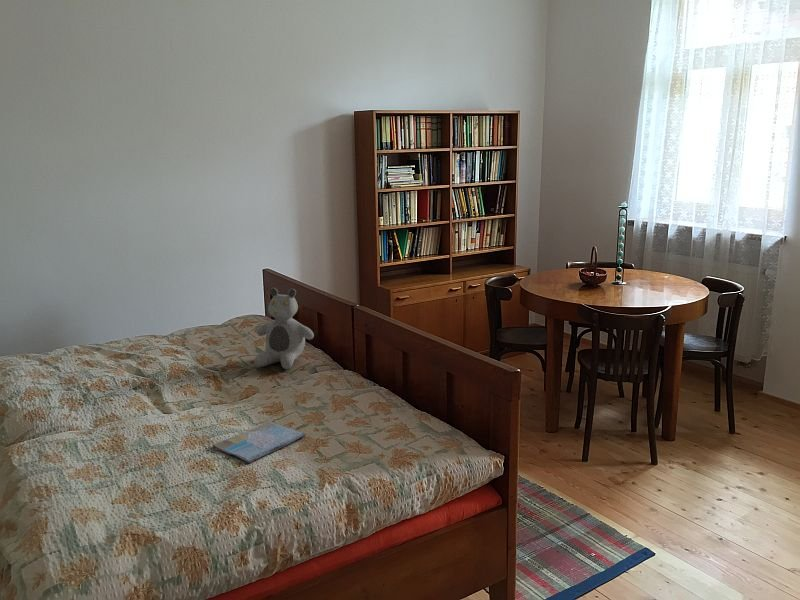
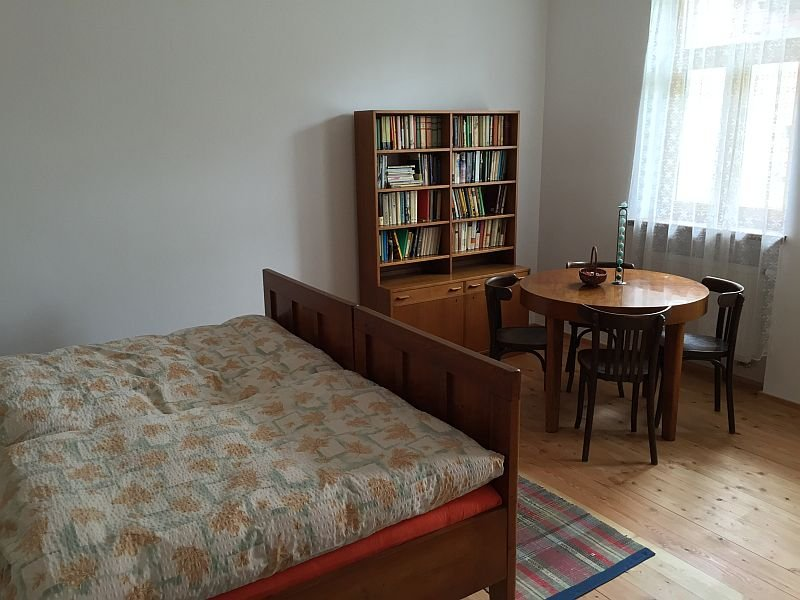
- teddy bear [253,287,315,370]
- book [211,421,306,464]
